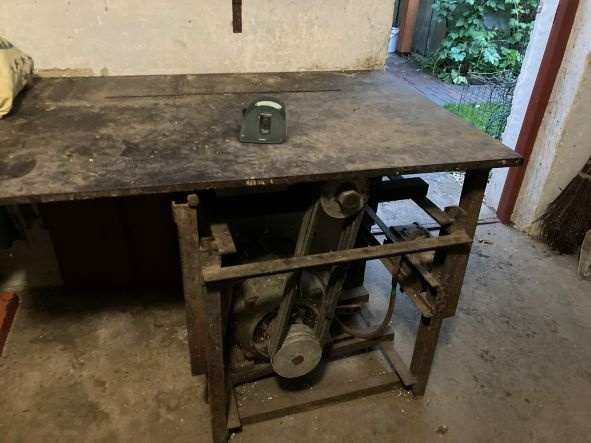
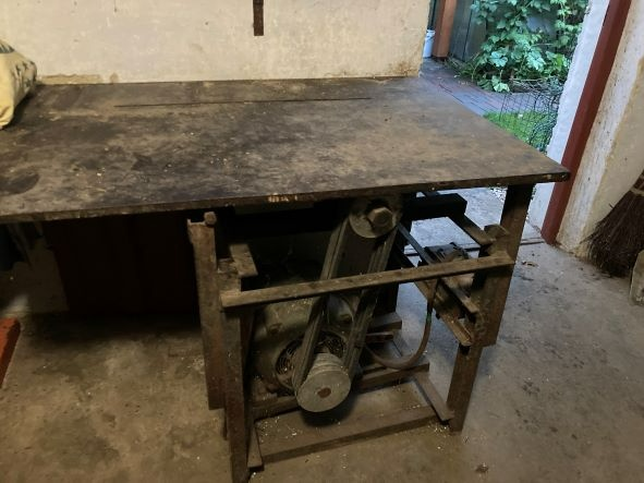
- tape measure [238,95,288,144]
